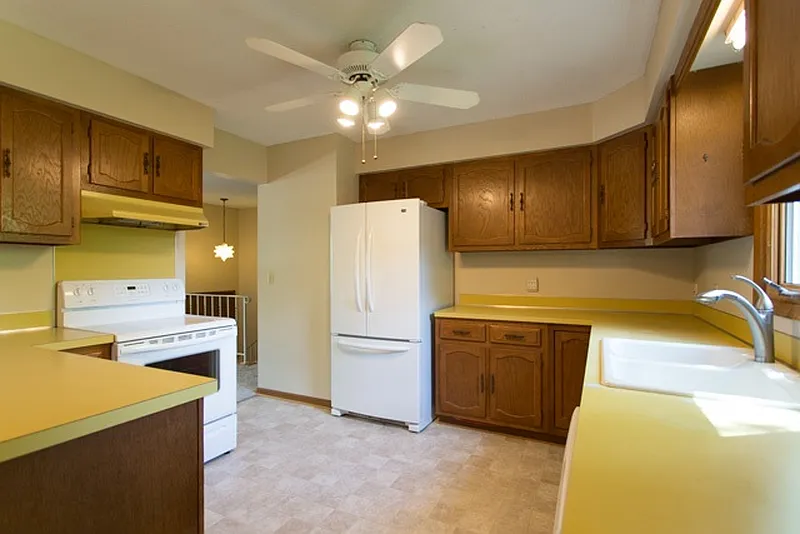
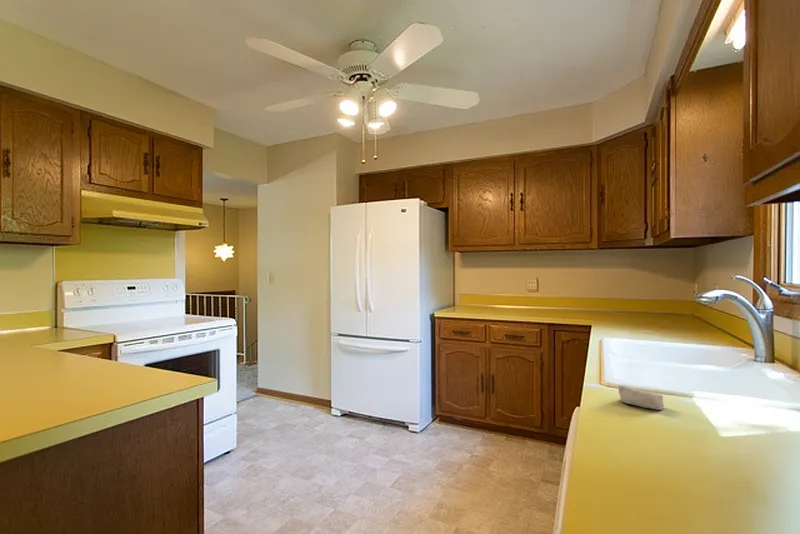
+ soap bar [617,384,665,411]
